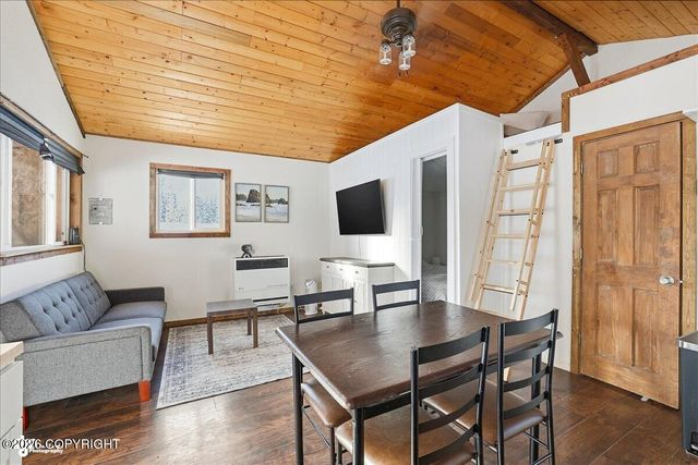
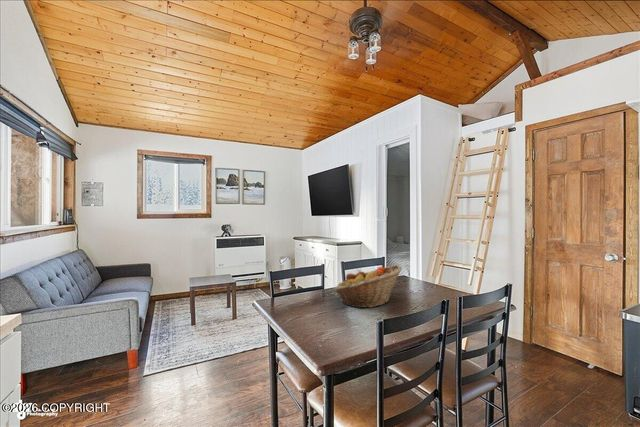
+ fruit basket [333,264,403,309]
